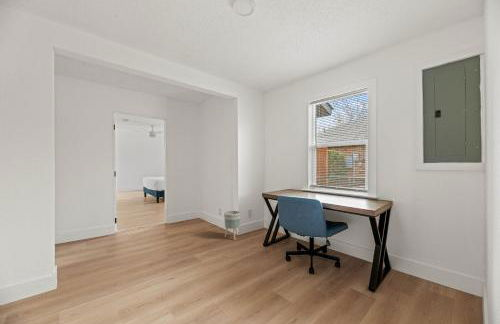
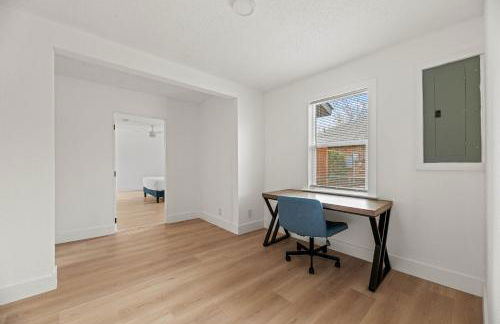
- planter [223,210,241,241]
